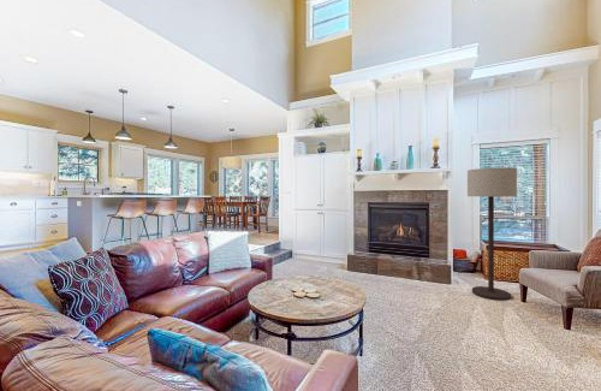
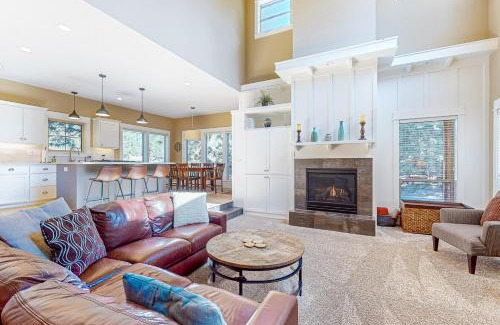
- floor lamp [466,166,518,302]
